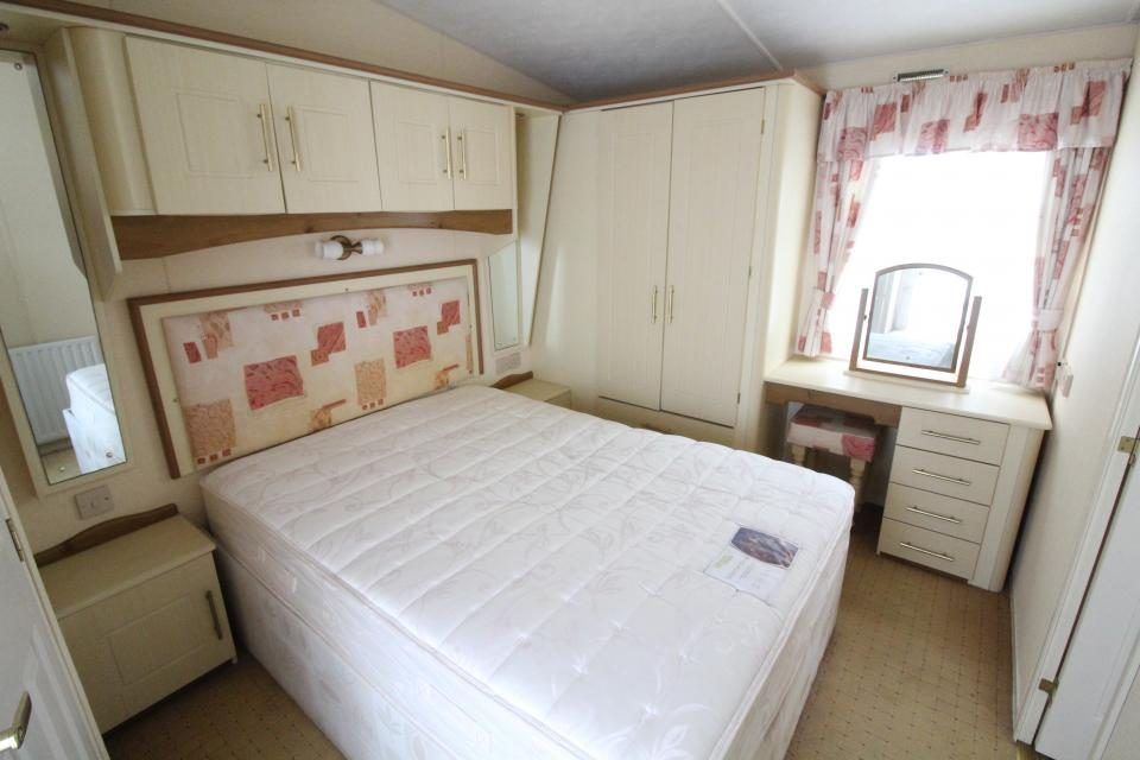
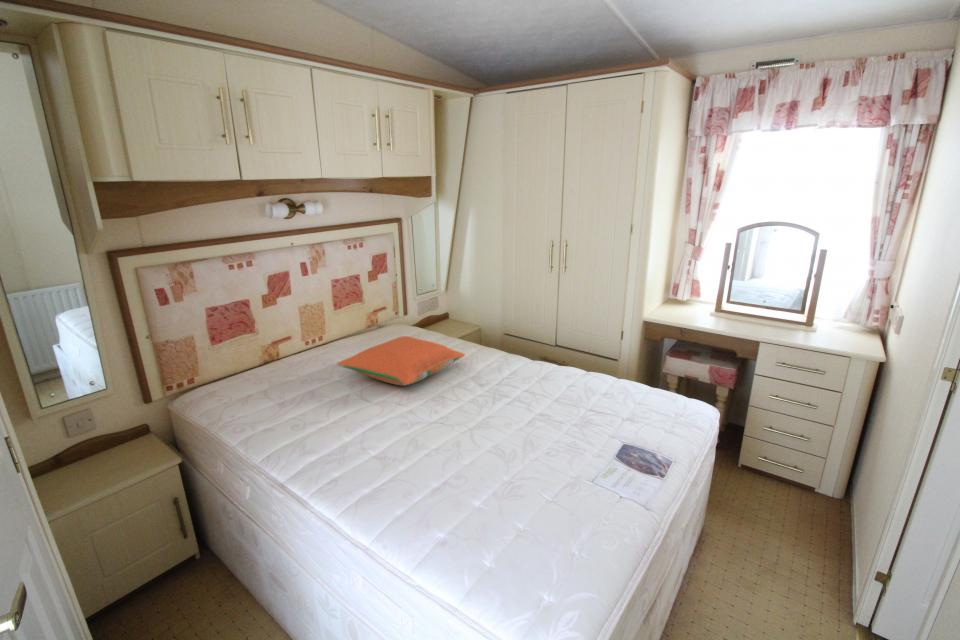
+ pillow [336,335,466,387]
